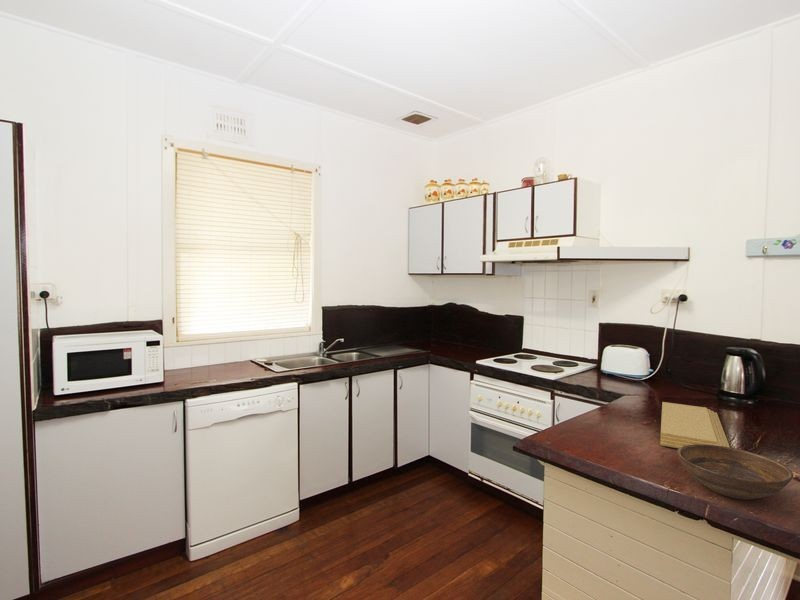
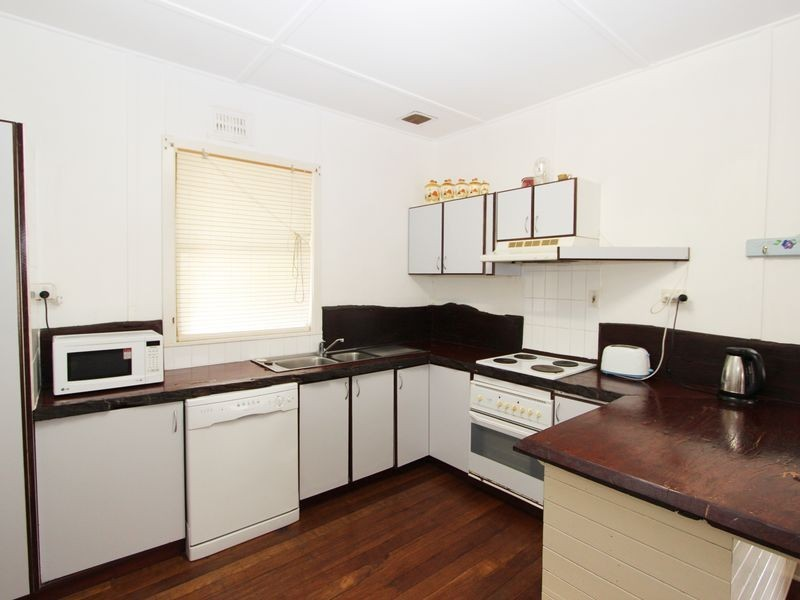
- bowl [676,444,794,501]
- cutting board [659,401,731,449]
